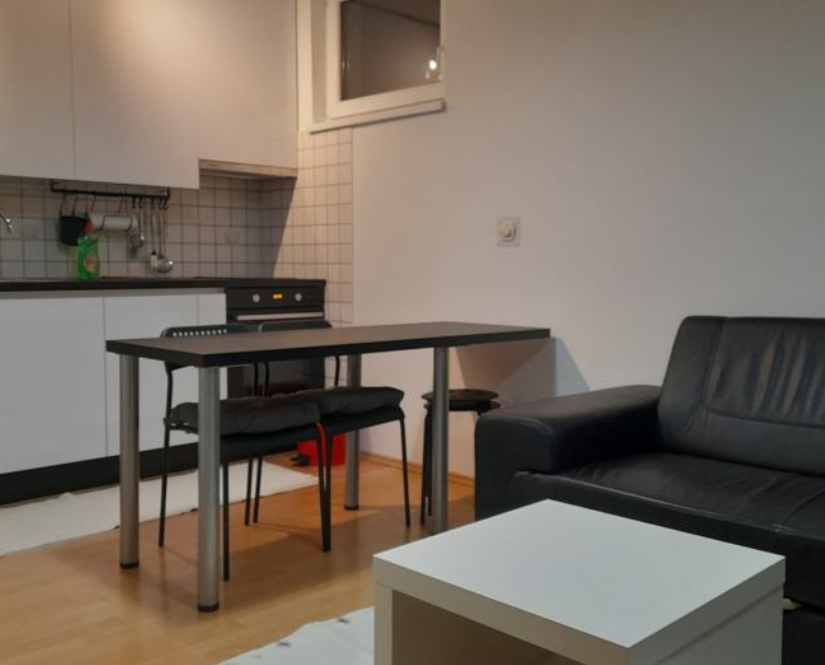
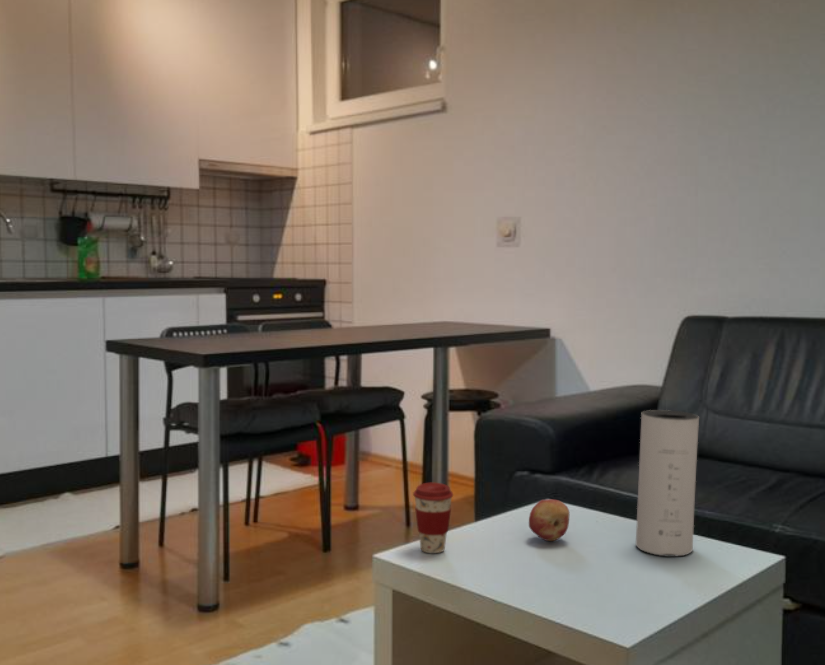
+ speaker [635,409,700,558]
+ coffee cup [412,482,454,554]
+ fruit [528,498,571,542]
